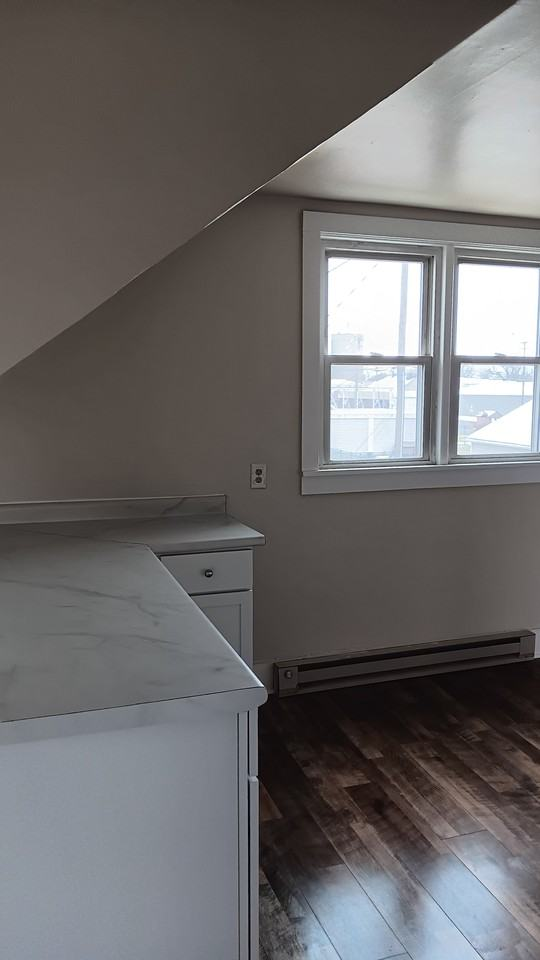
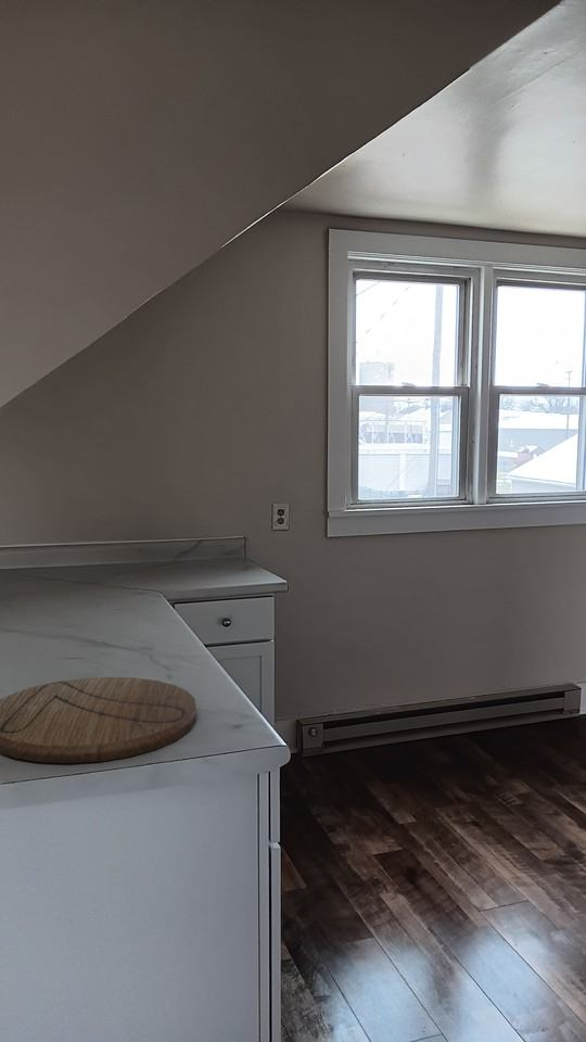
+ cutting board [0,676,198,764]
